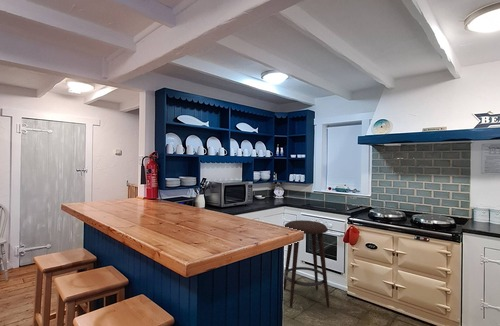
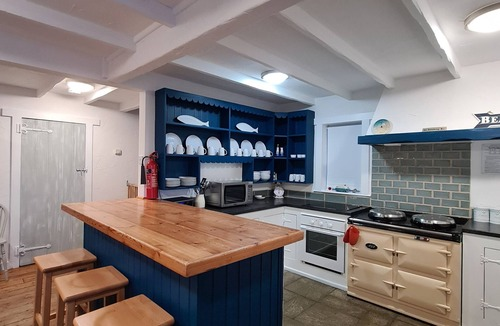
- stool [283,219,330,309]
